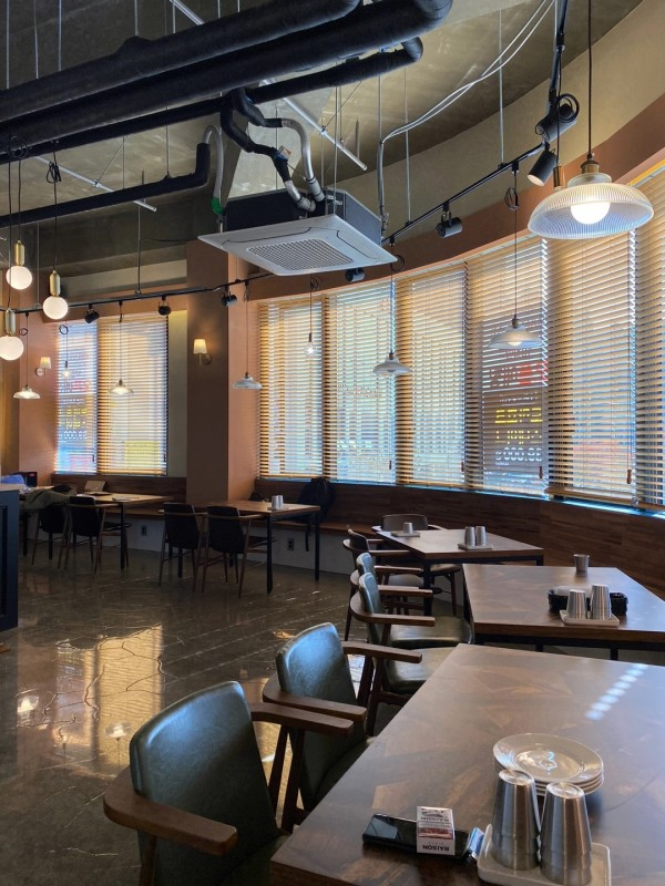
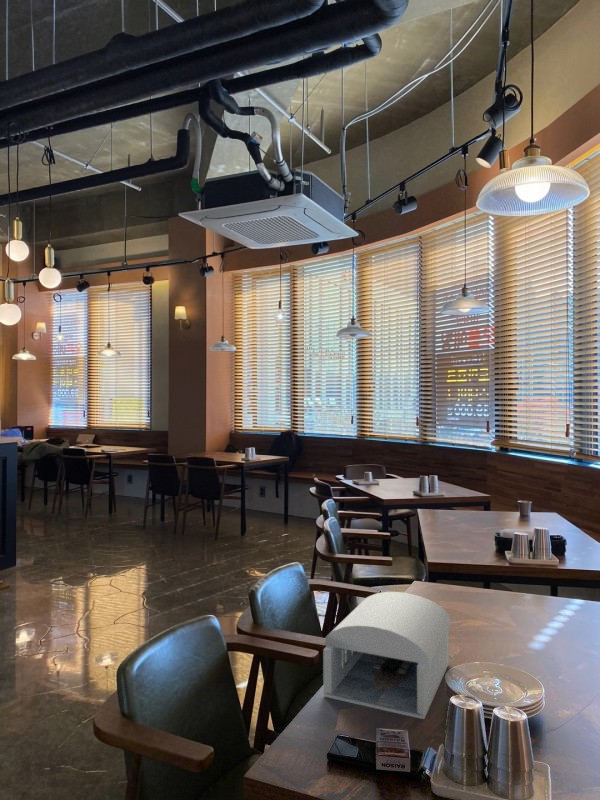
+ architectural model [322,591,452,720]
